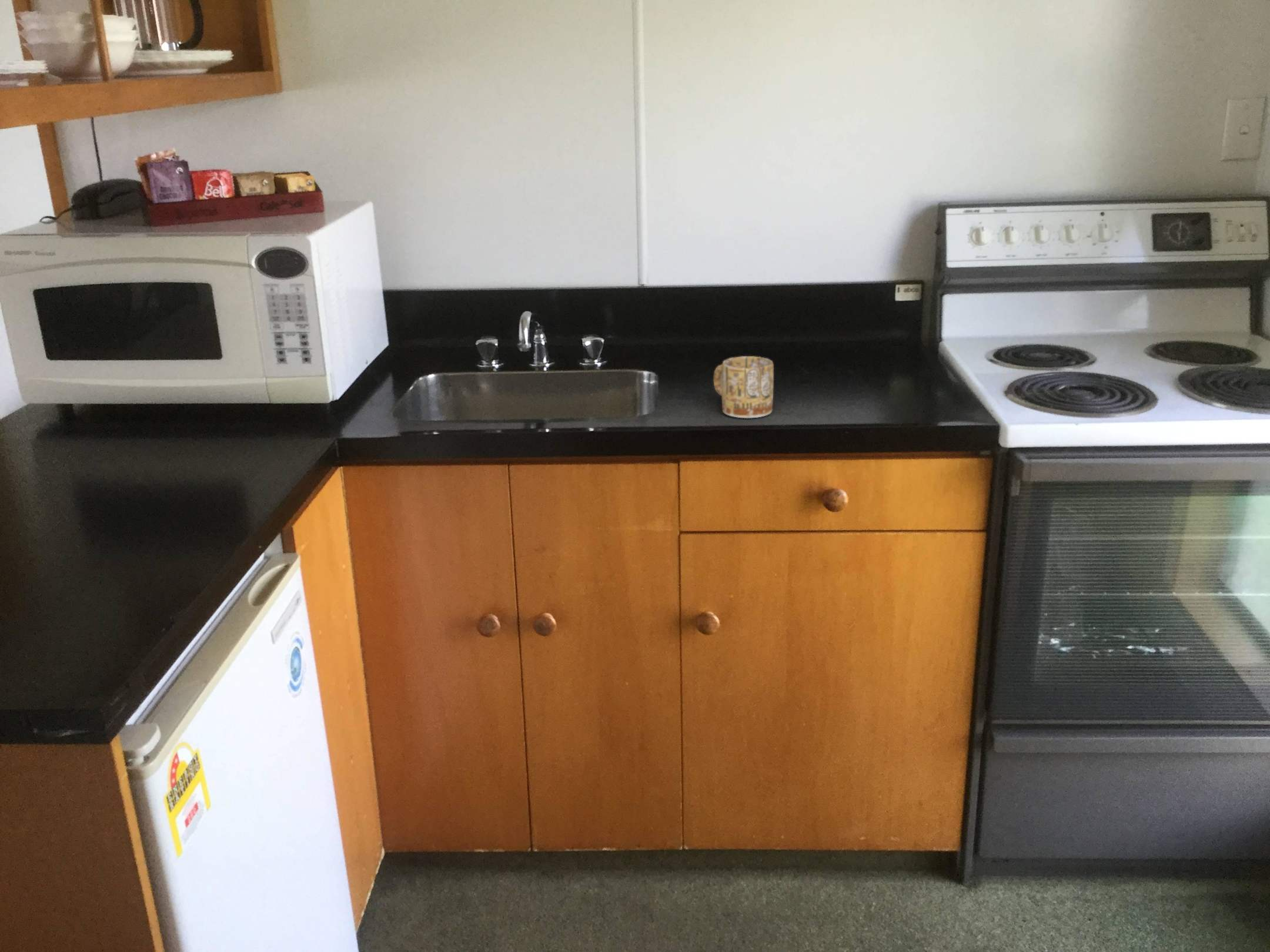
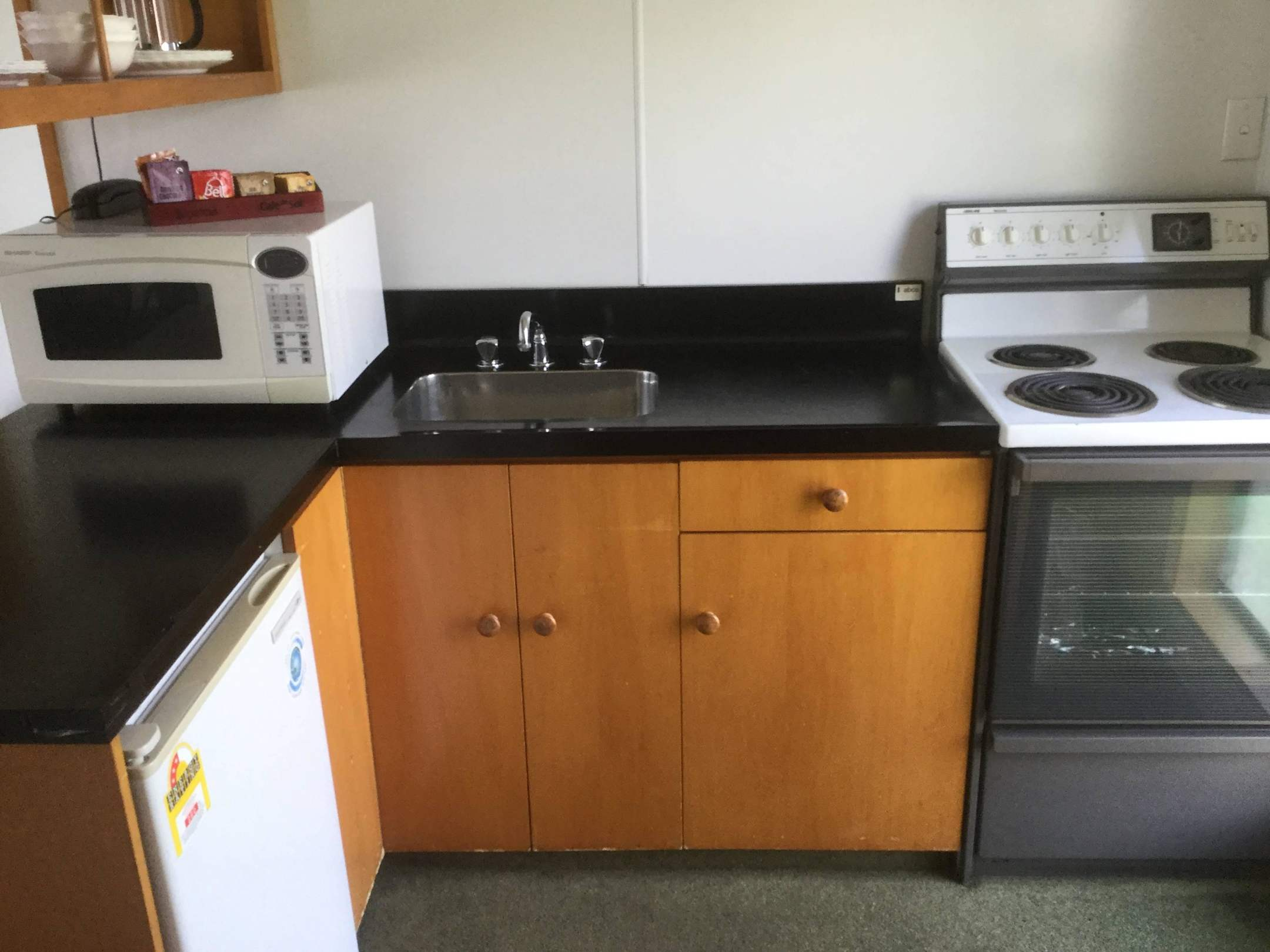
- mug [713,356,774,418]
